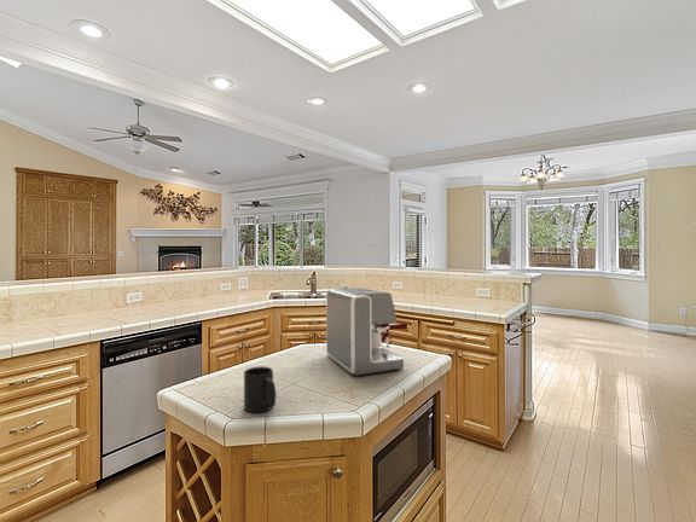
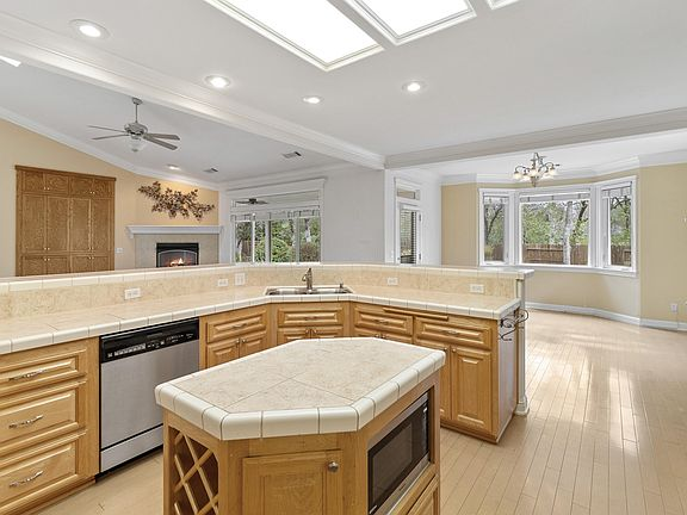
- coffee maker [325,286,408,377]
- mug [243,365,278,413]
